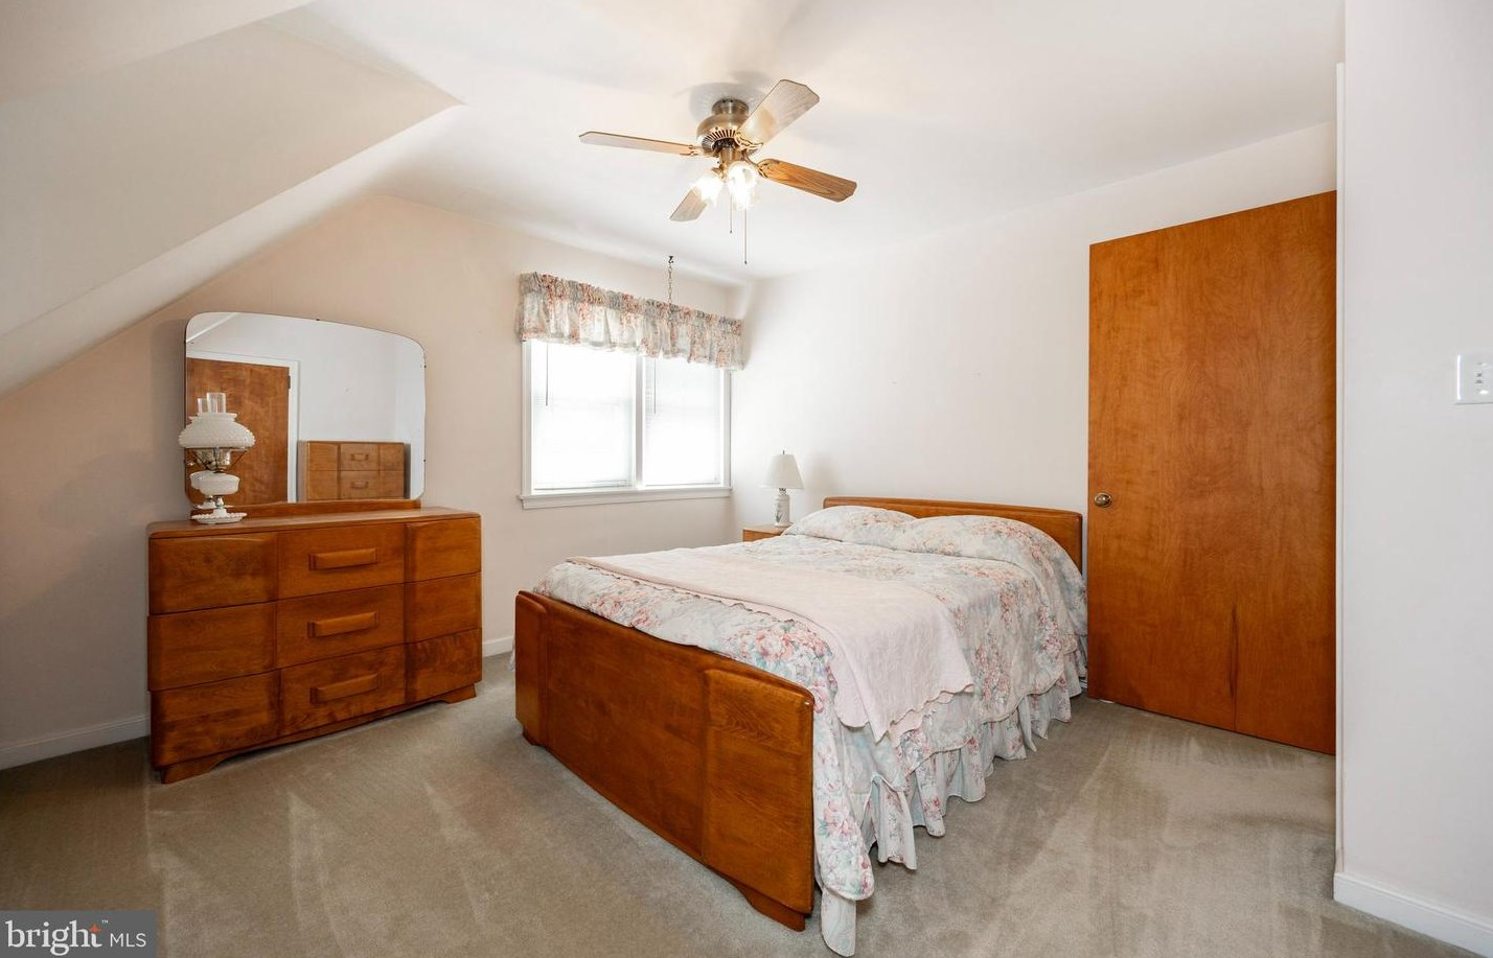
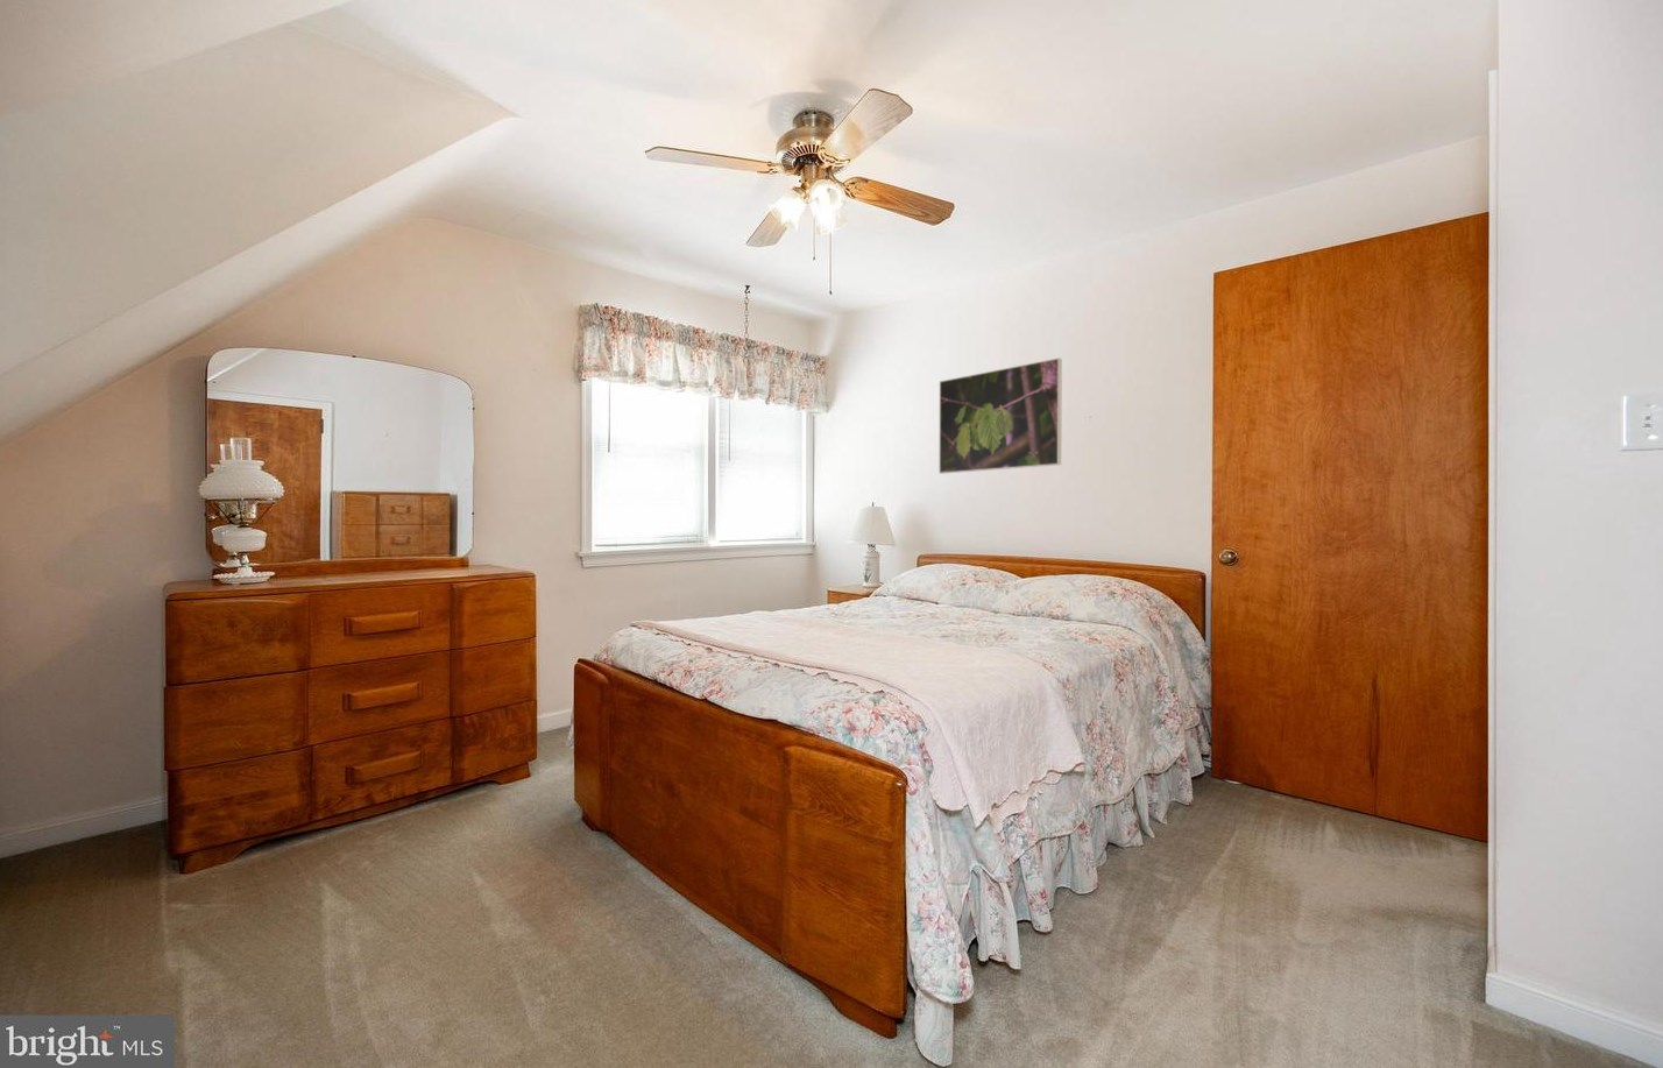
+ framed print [937,356,1063,475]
